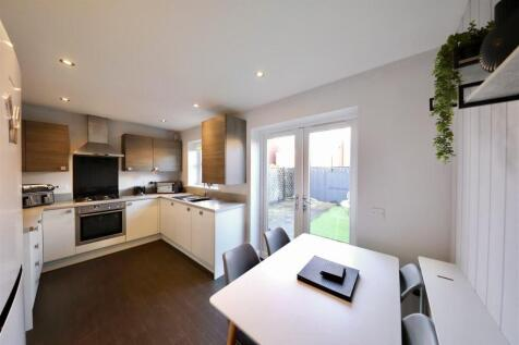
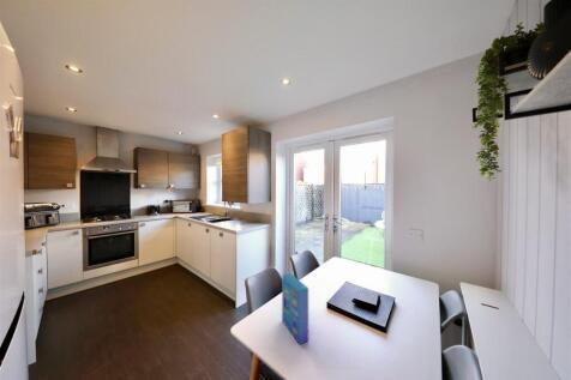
+ cereal box [281,272,309,345]
